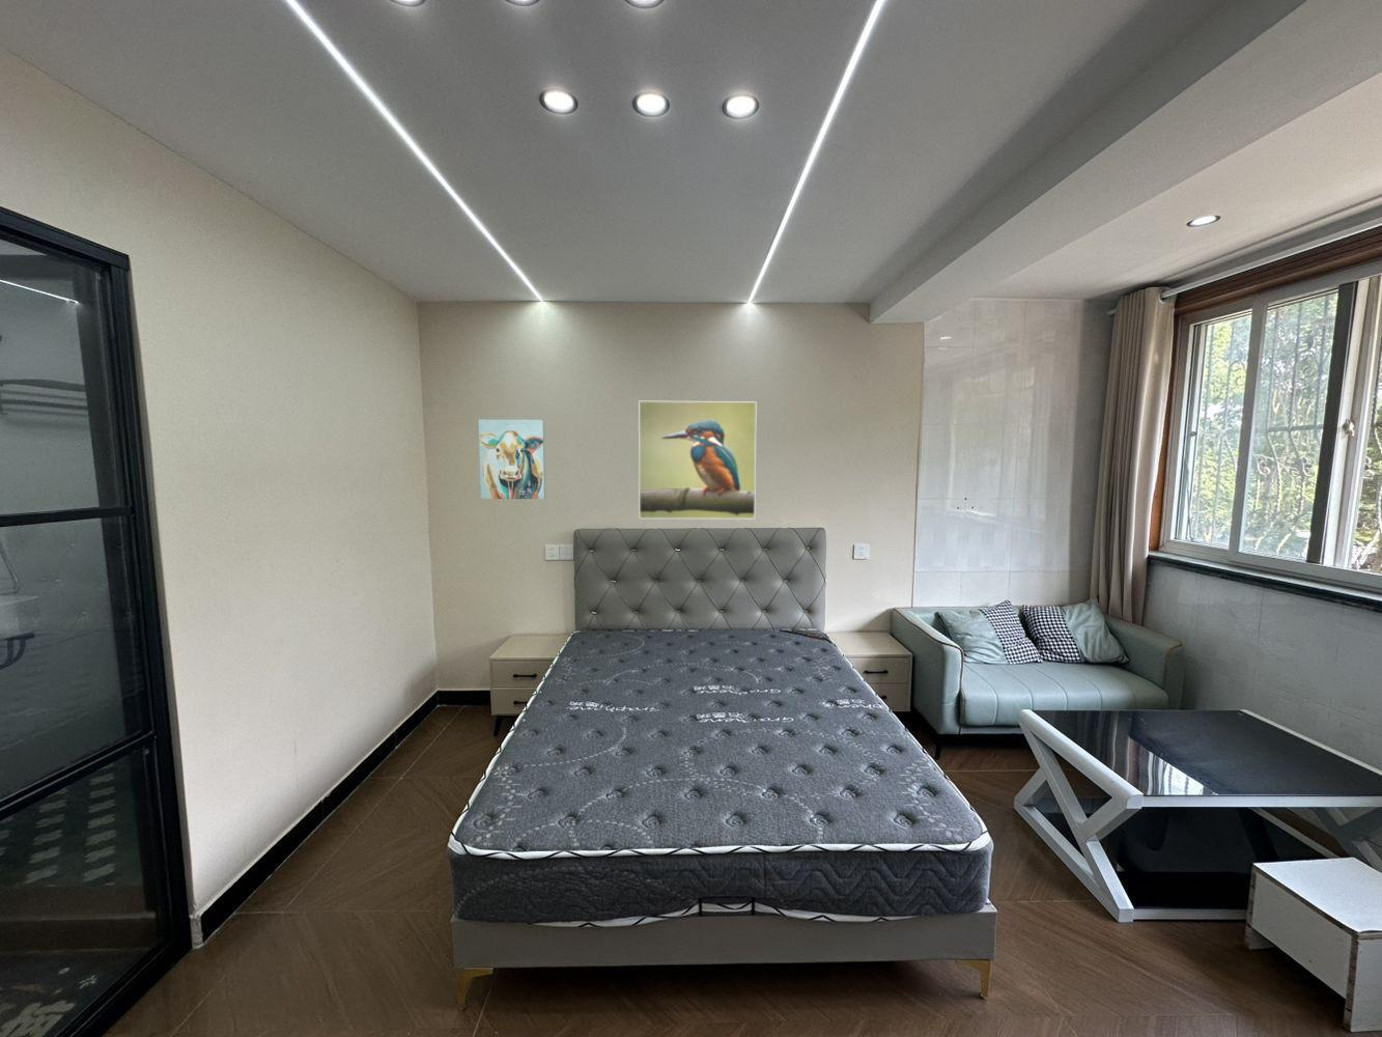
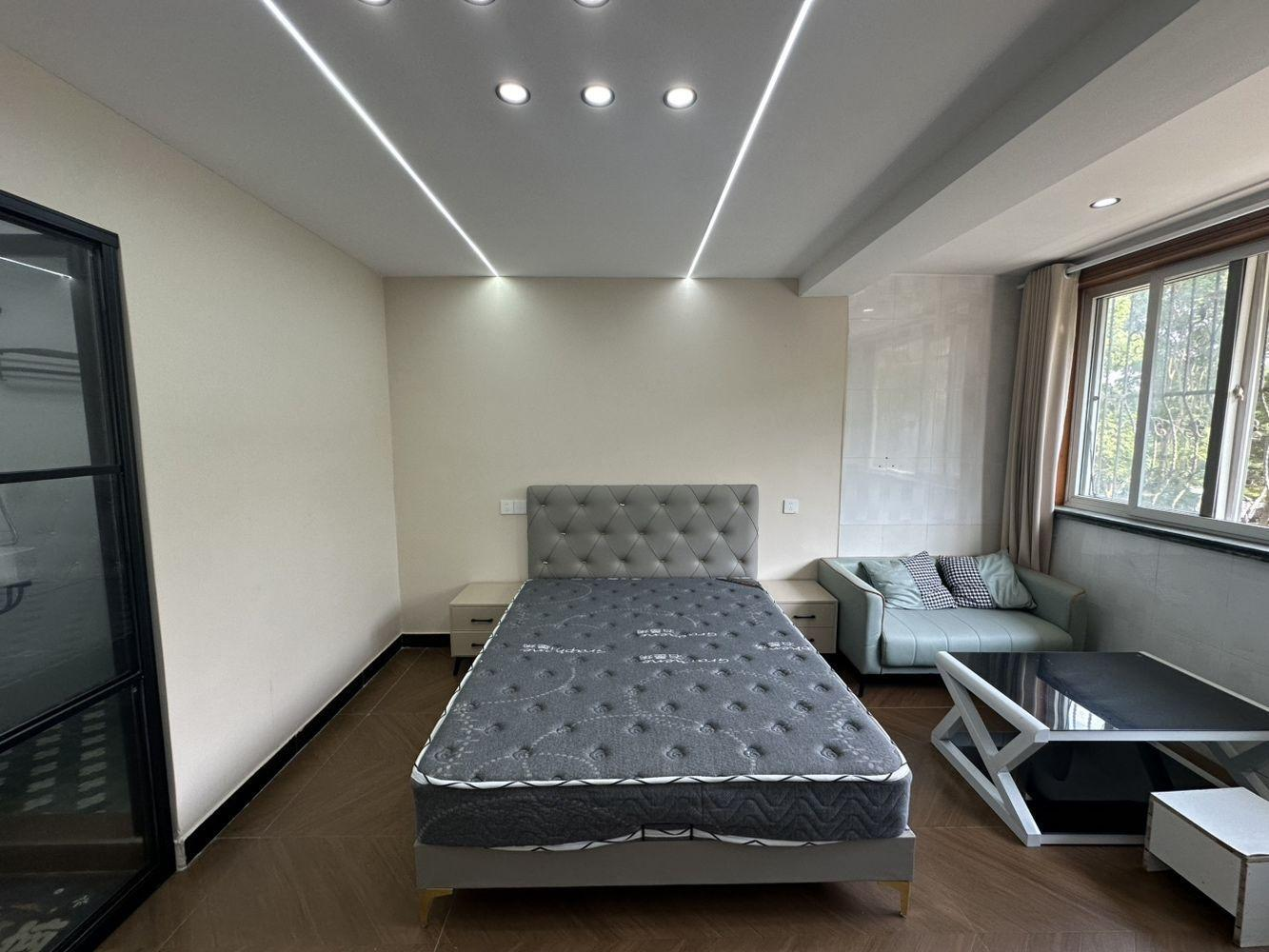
- wall art [478,418,547,500]
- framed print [637,400,758,520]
